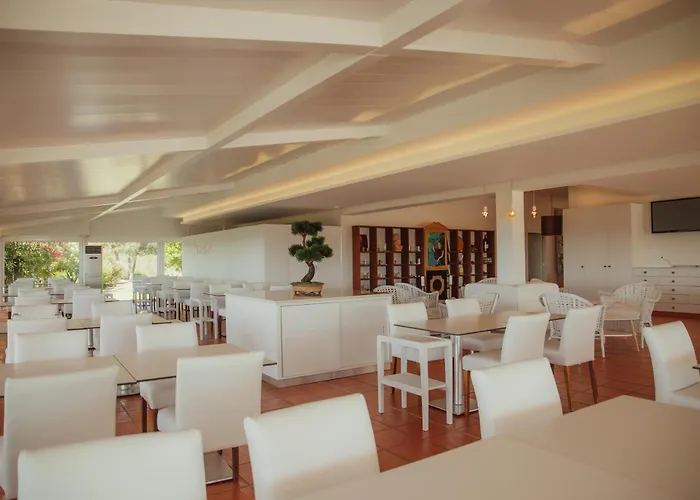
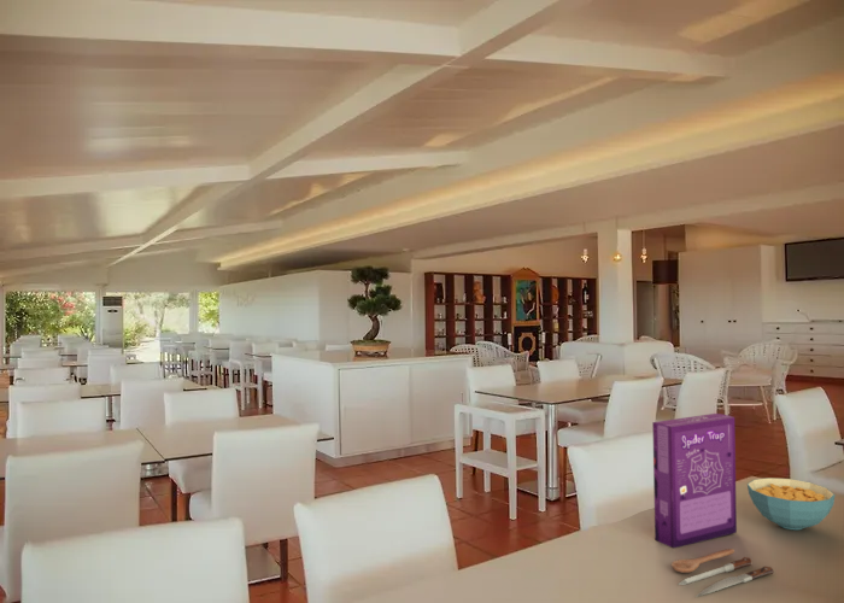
+ cereal bowl [746,476,837,531]
+ spoon [670,548,775,598]
+ cereal box [651,412,738,549]
